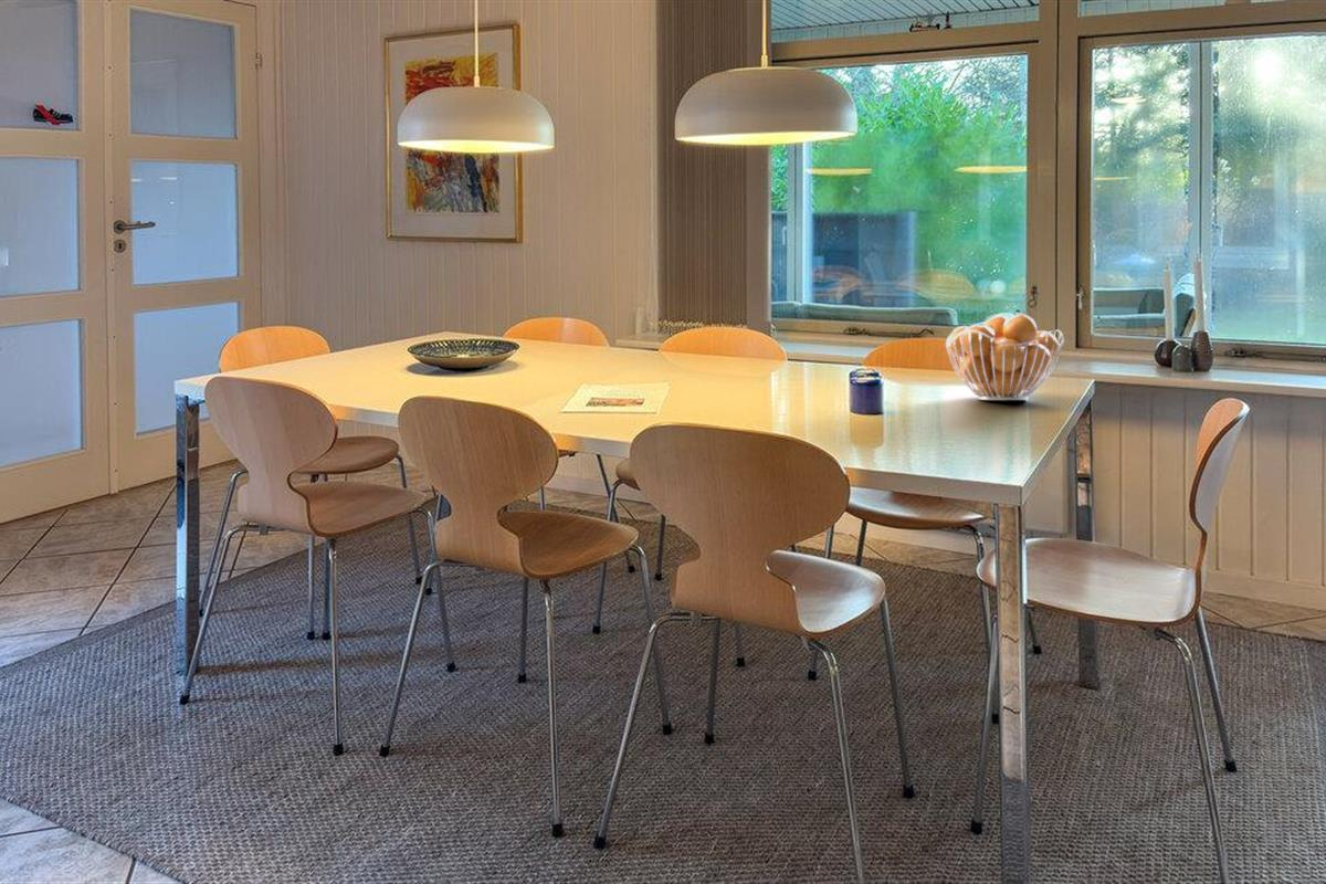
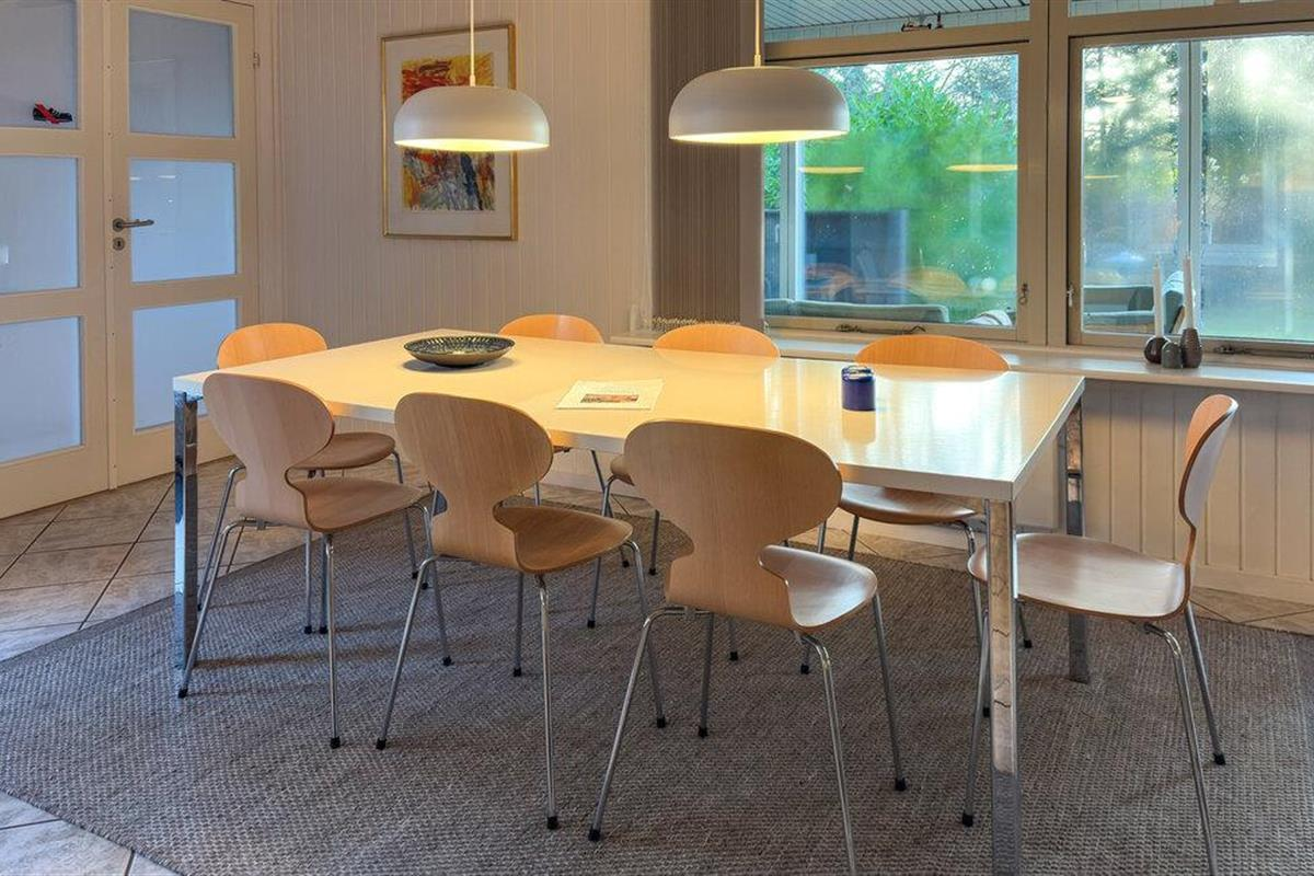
- fruit basket [945,313,1065,401]
